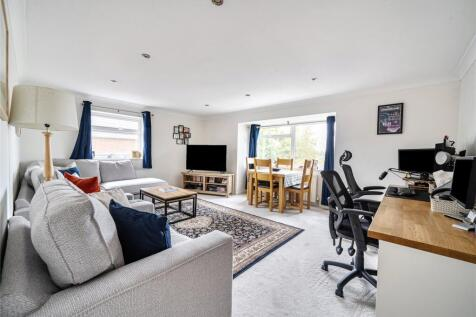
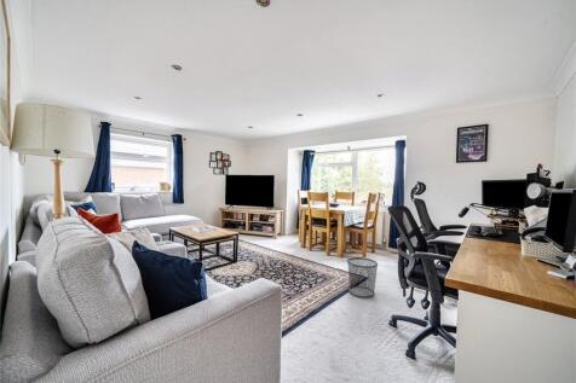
+ waste bin [346,256,379,300]
